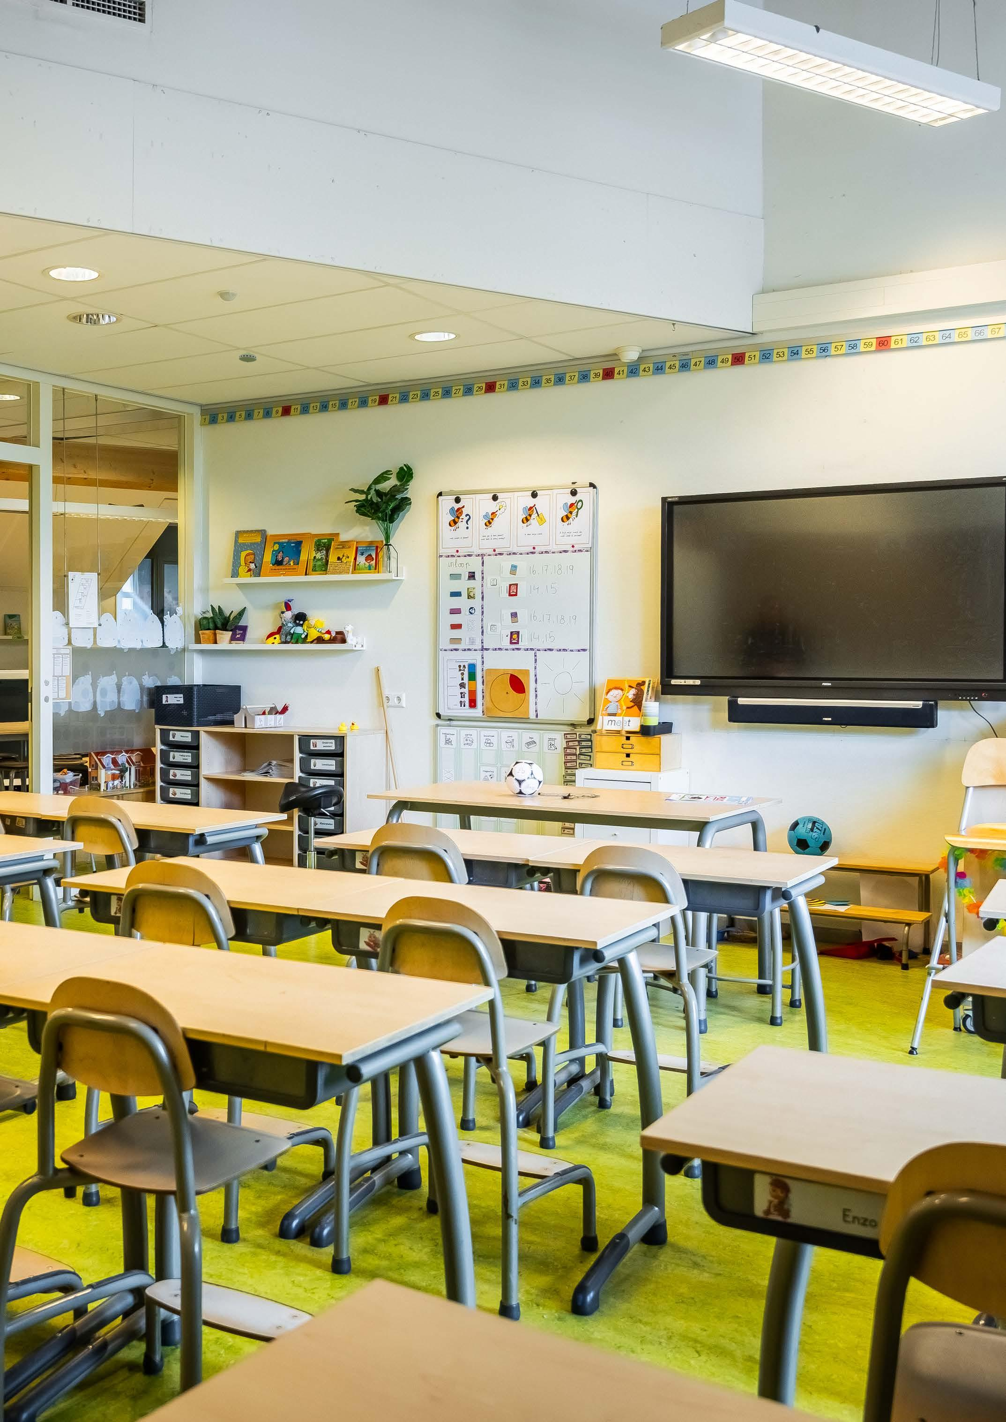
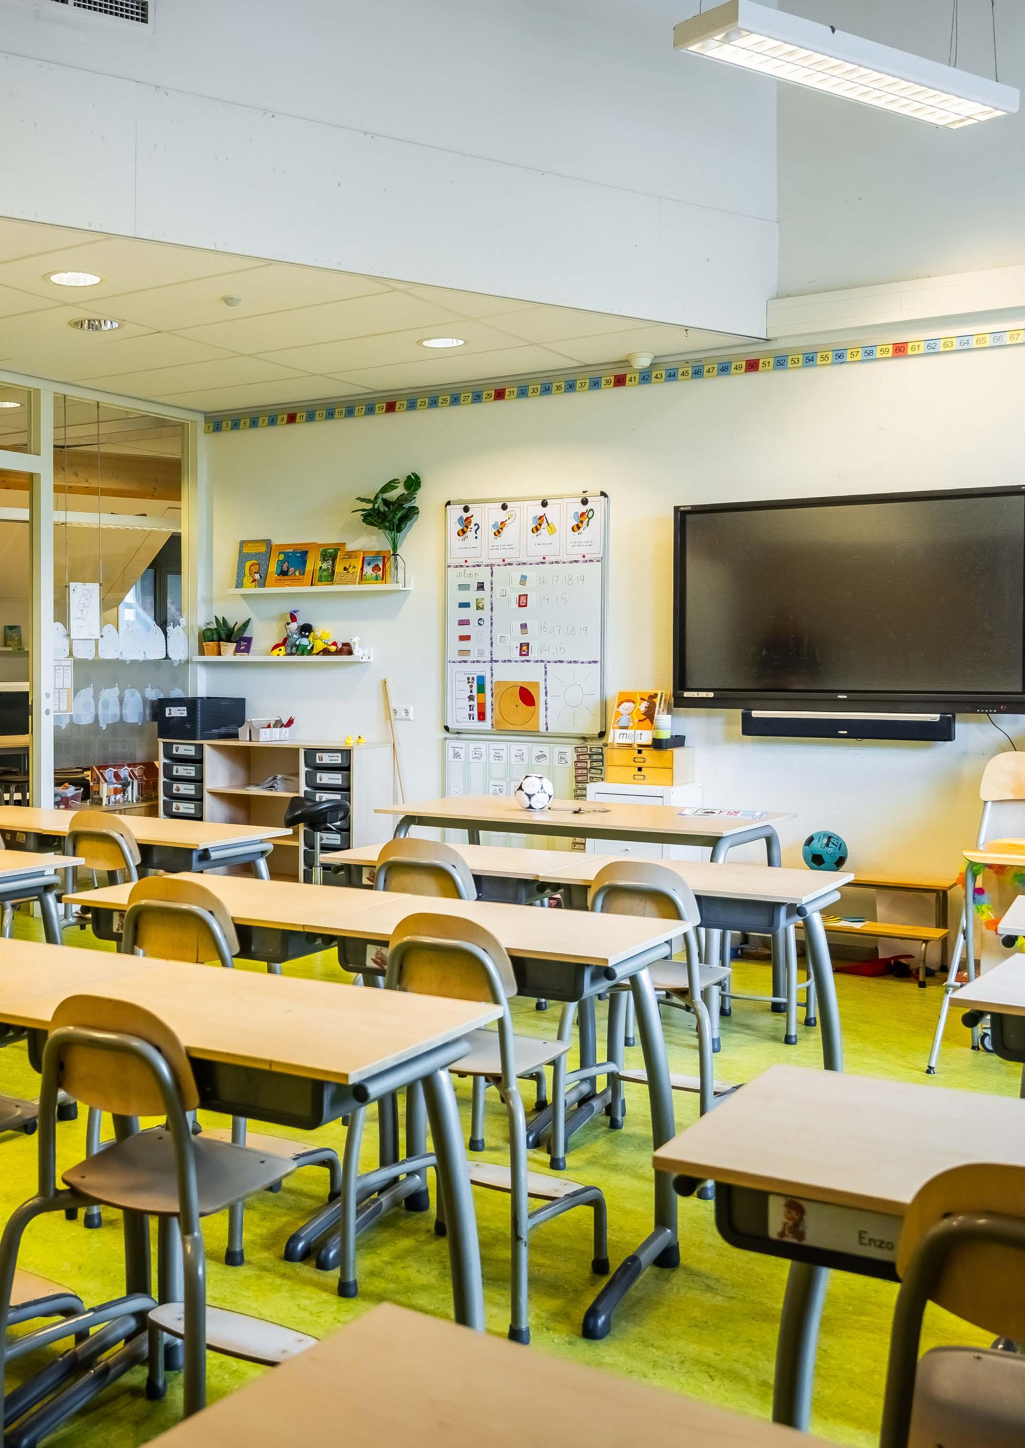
- smoke detector [238,352,257,363]
